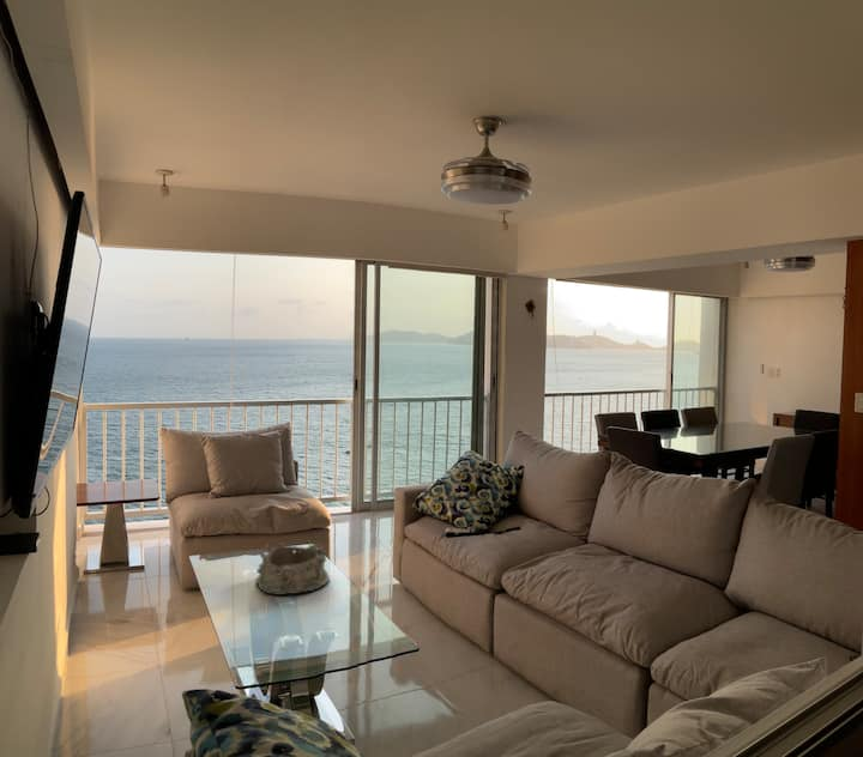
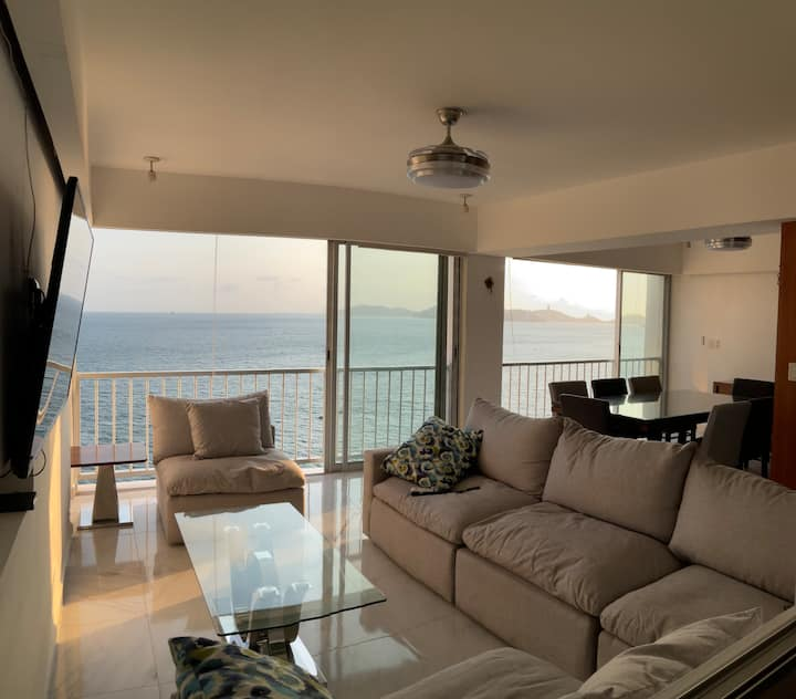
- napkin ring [254,541,331,596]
